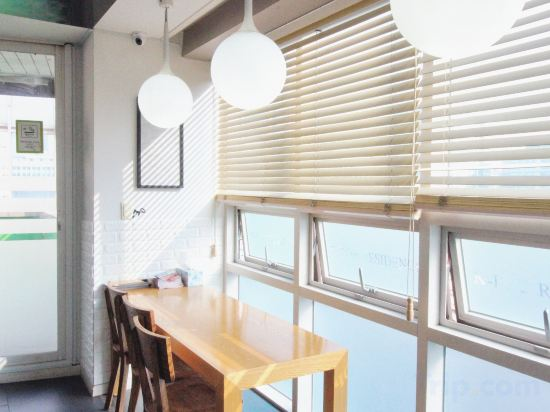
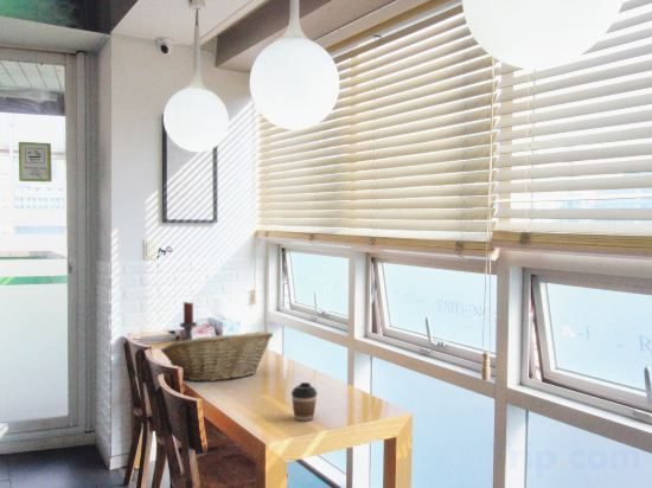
+ fruit basket [160,330,274,381]
+ coffee cup [290,381,318,423]
+ candle holder [171,301,198,343]
